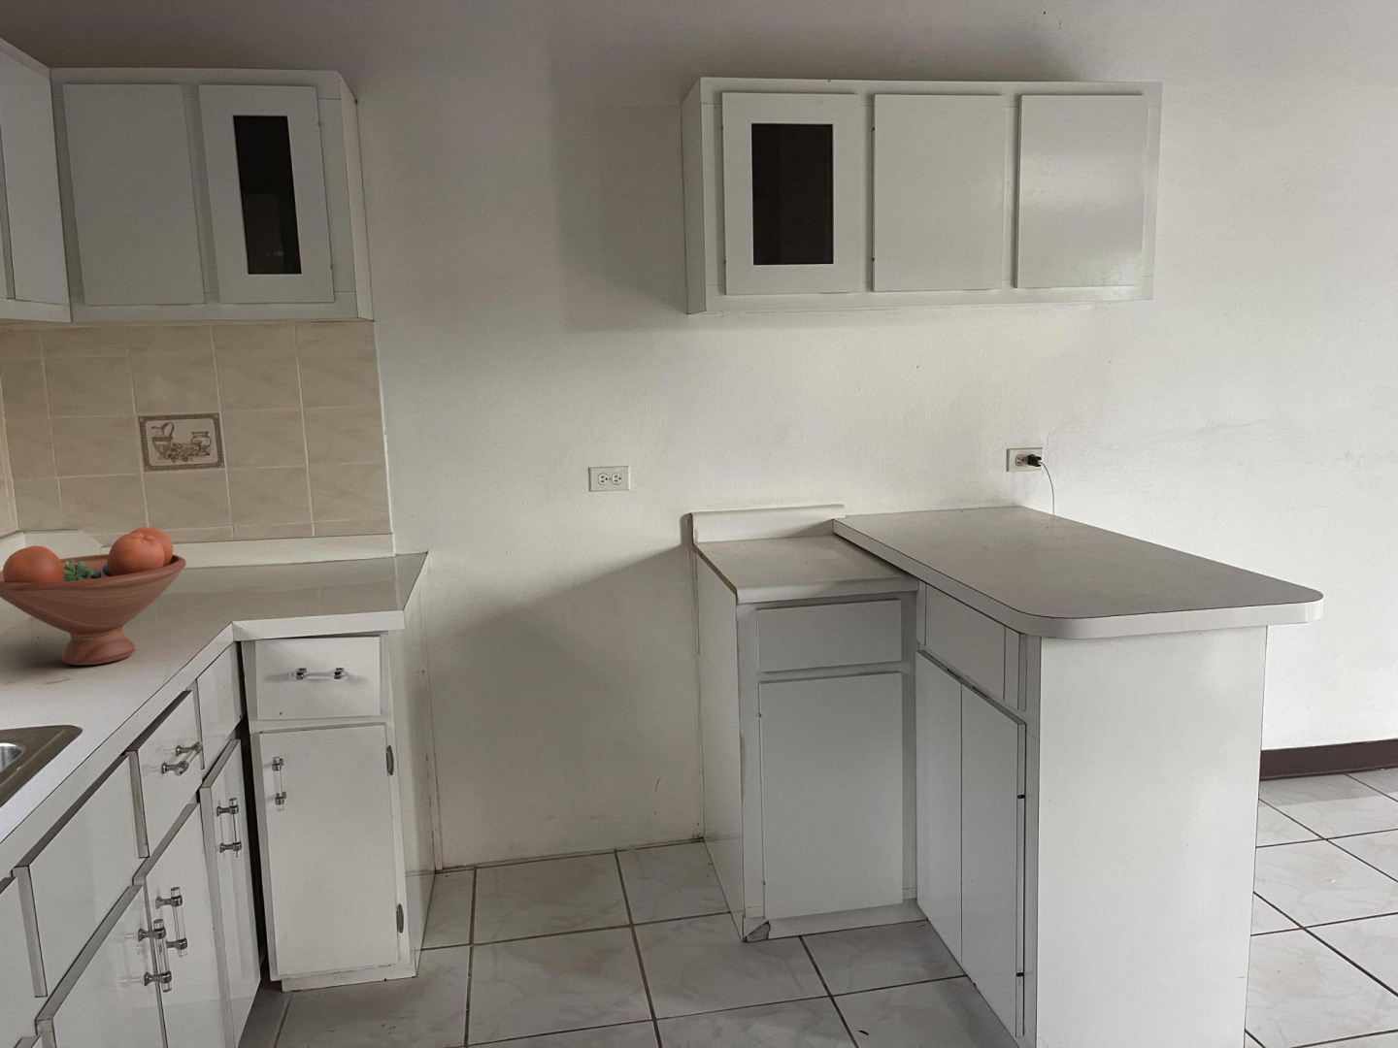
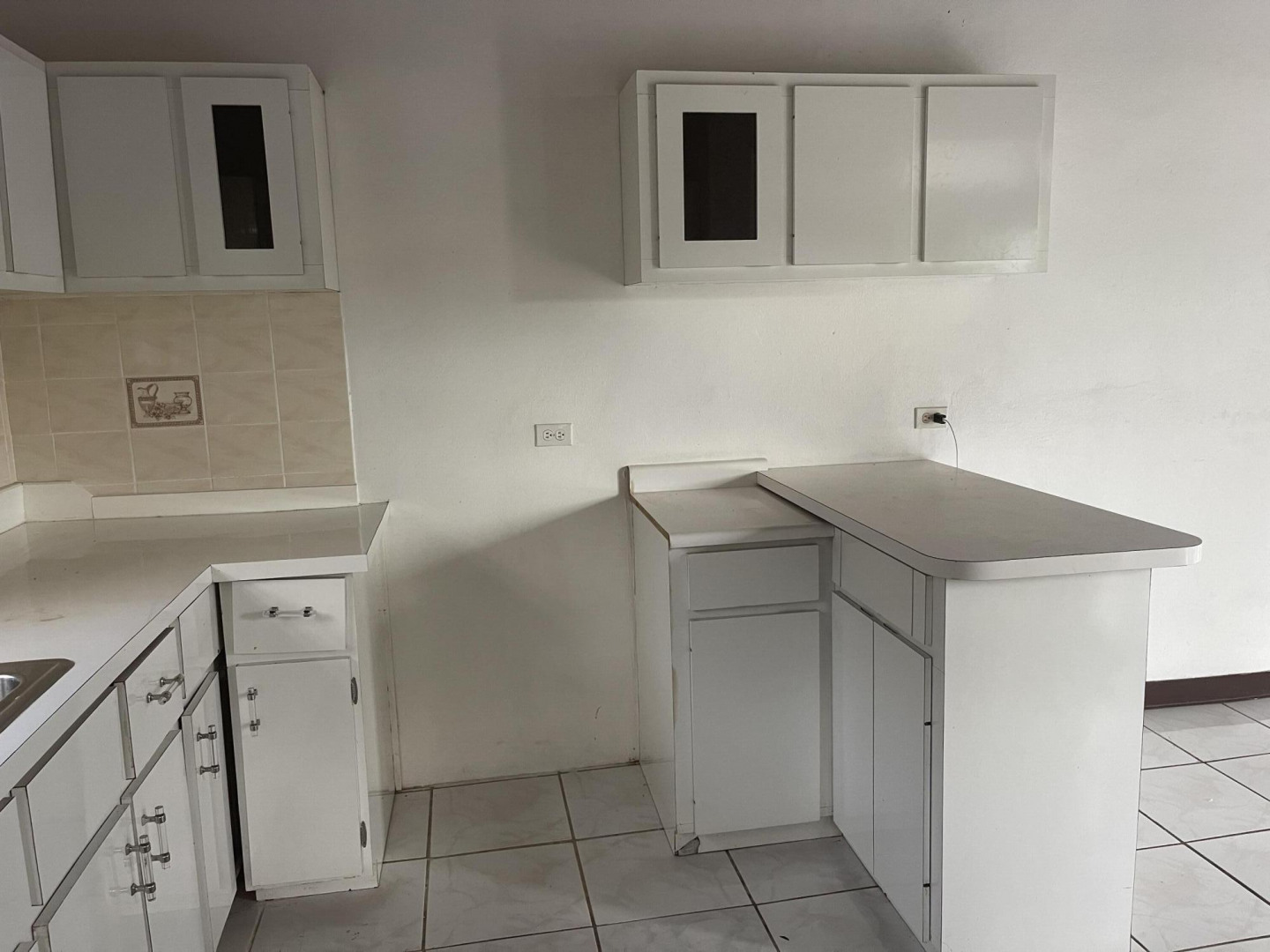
- fruit bowl [0,526,187,667]
